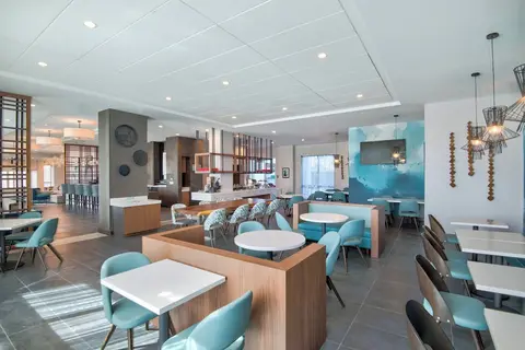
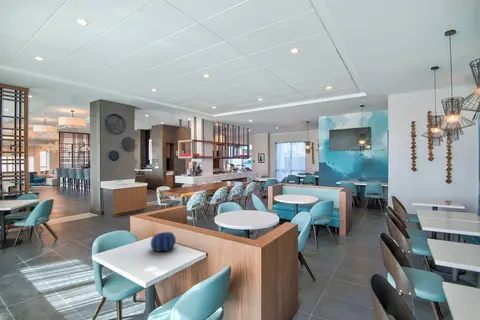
+ decorative bowl [150,231,177,252]
